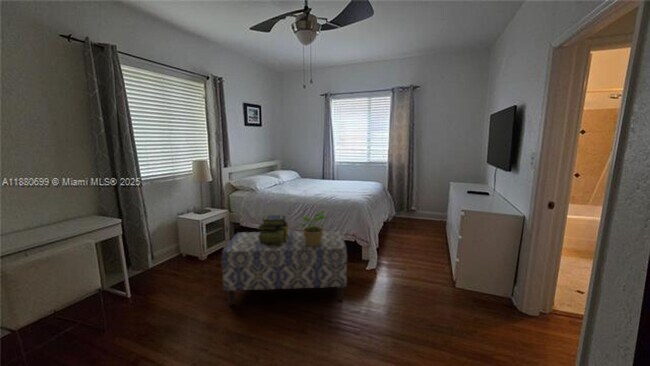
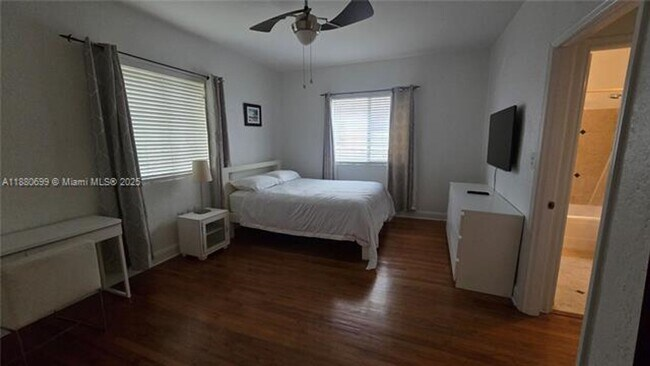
- bench [220,229,348,306]
- stack of books [257,214,290,244]
- potted plant [298,209,328,246]
